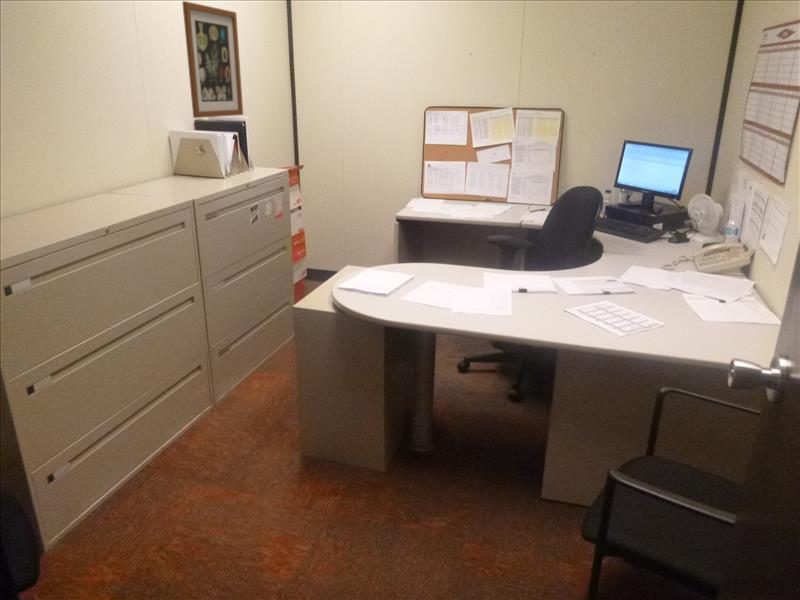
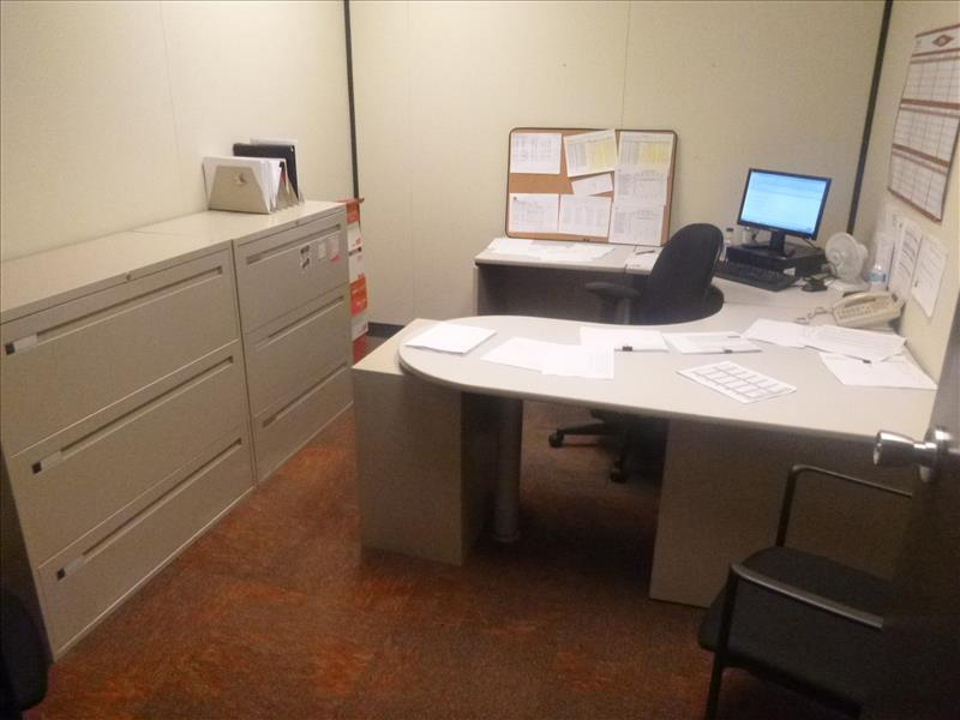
- wall art [181,0,244,119]
